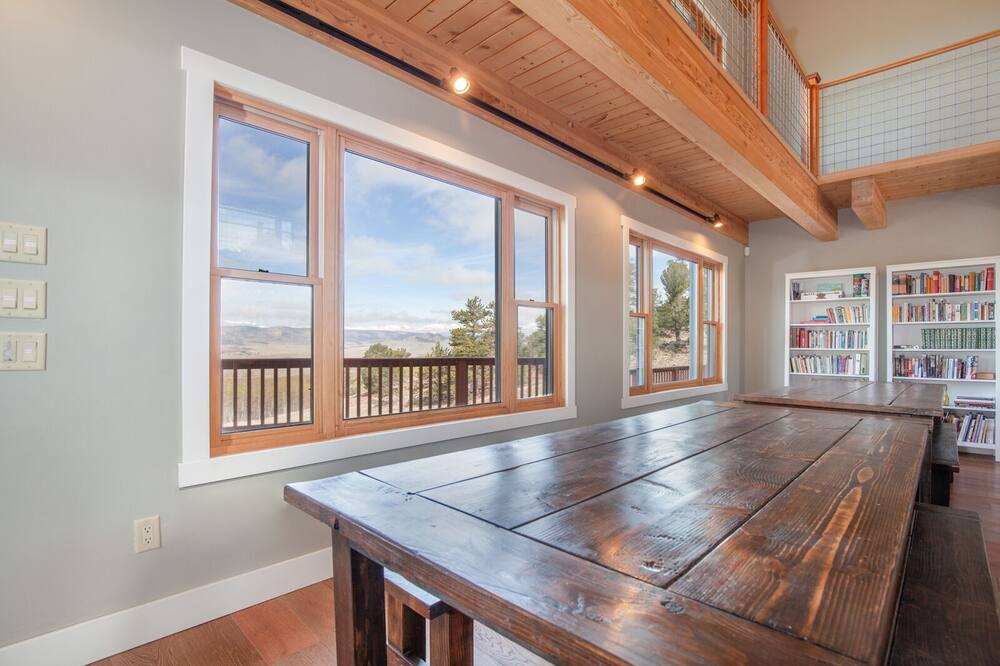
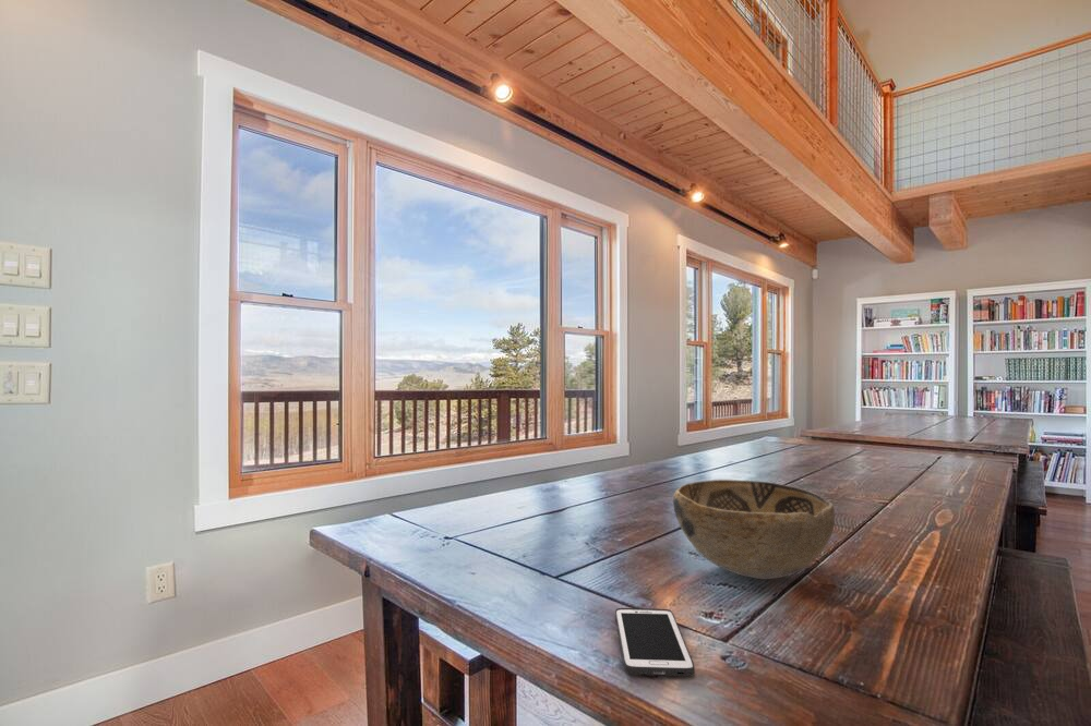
+ decorative bowl [672,479,836,580]
+ cell phone [614,607,696,678]
